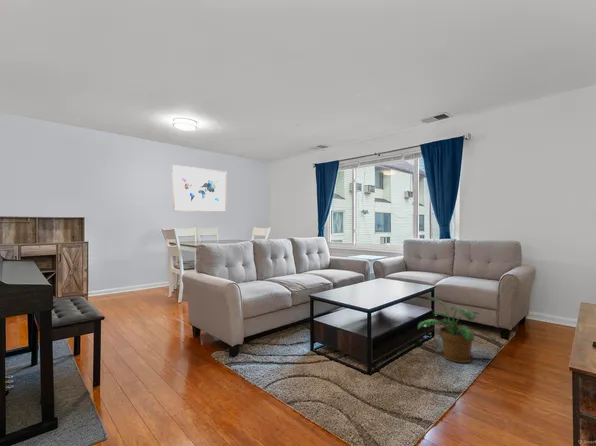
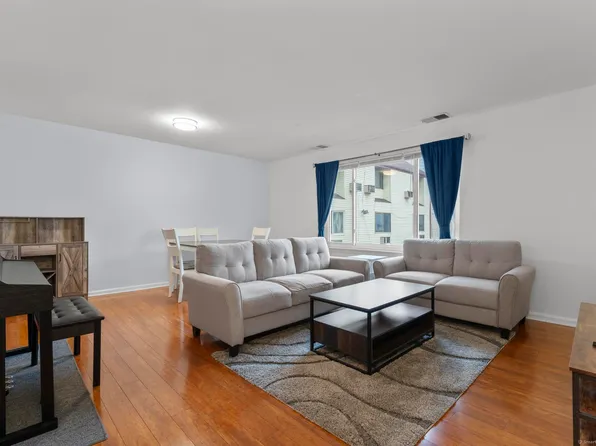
- wall art [171,164,228,213]
- potted plant [417,297,482,364]
